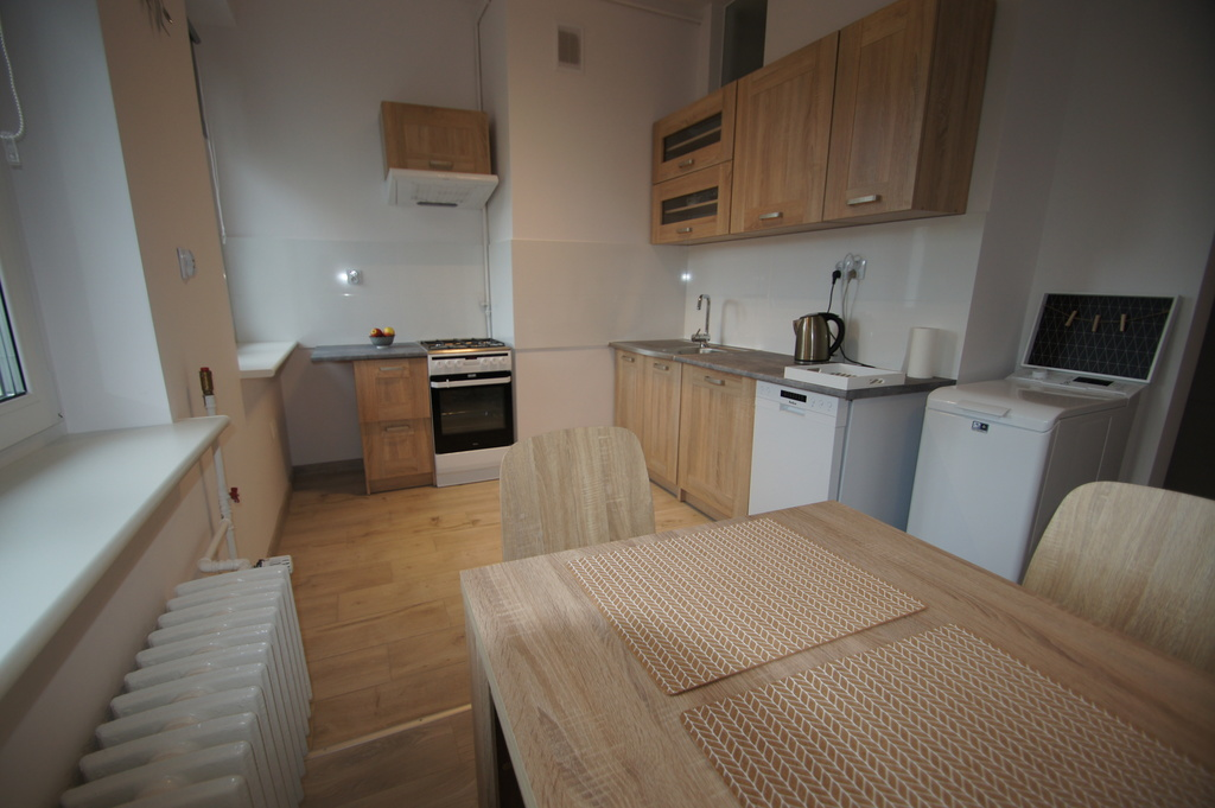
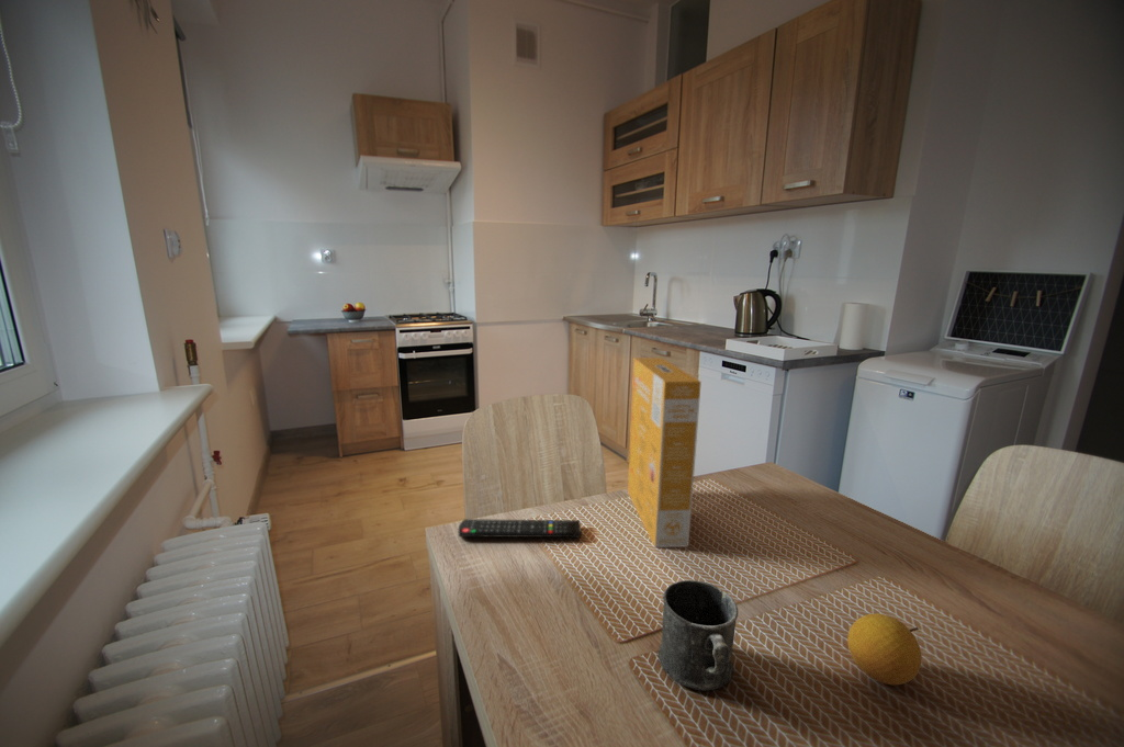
+ mug [657,579,739,692]
+ fruit [846,612,923,686]
+ cereal box [627,358,702,548]
+ remote control [457,518,582,539]
